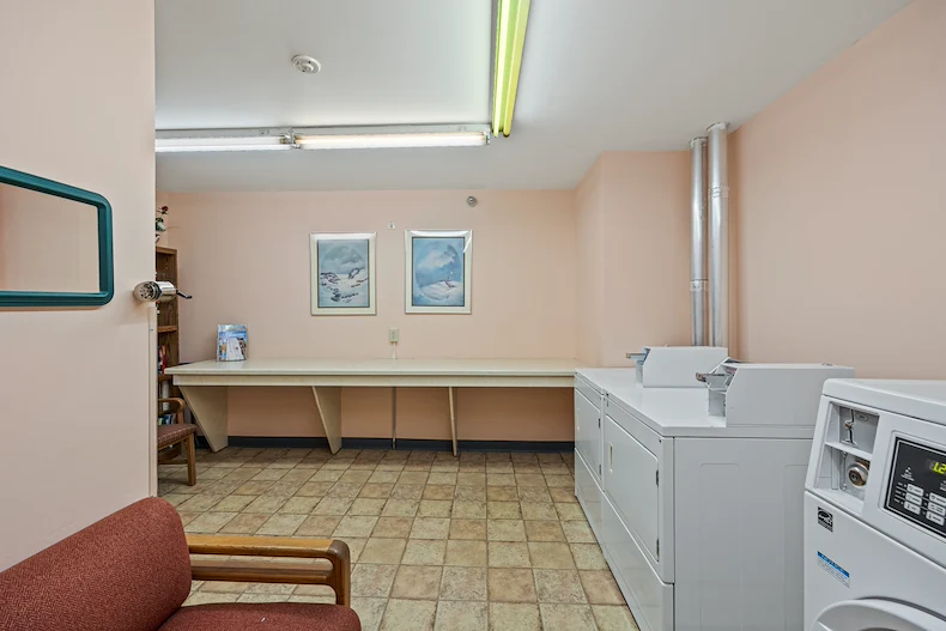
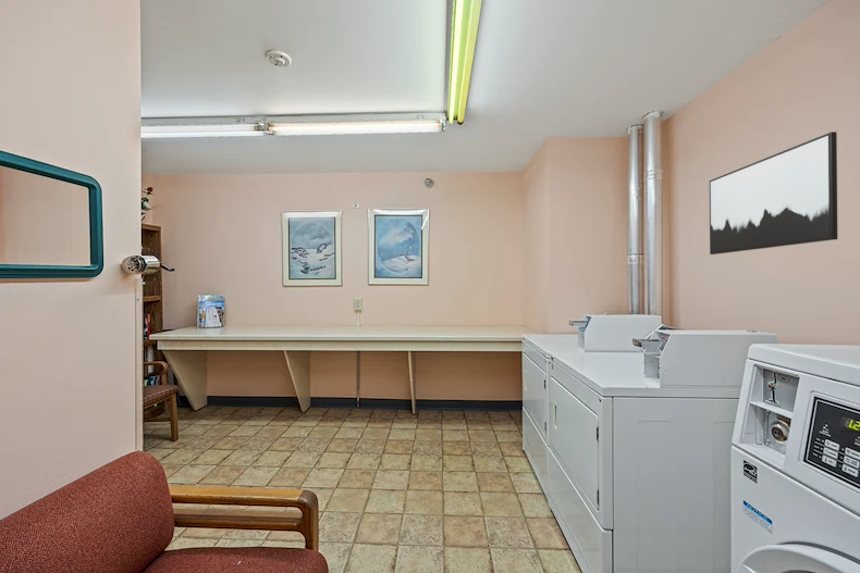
+ wall art [709,130,838,256]
